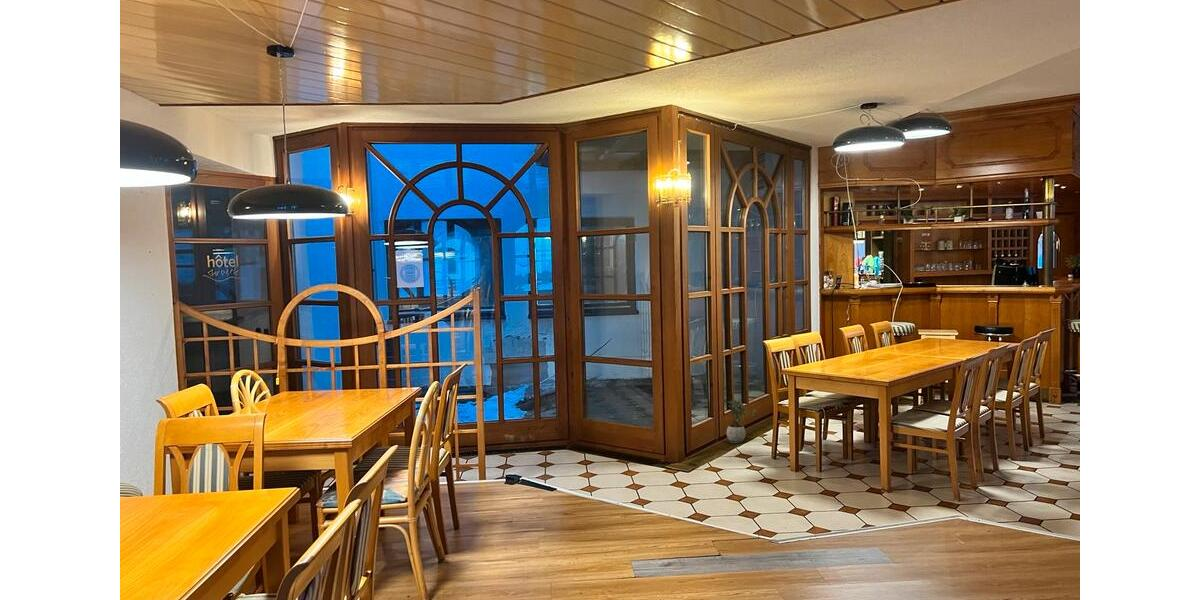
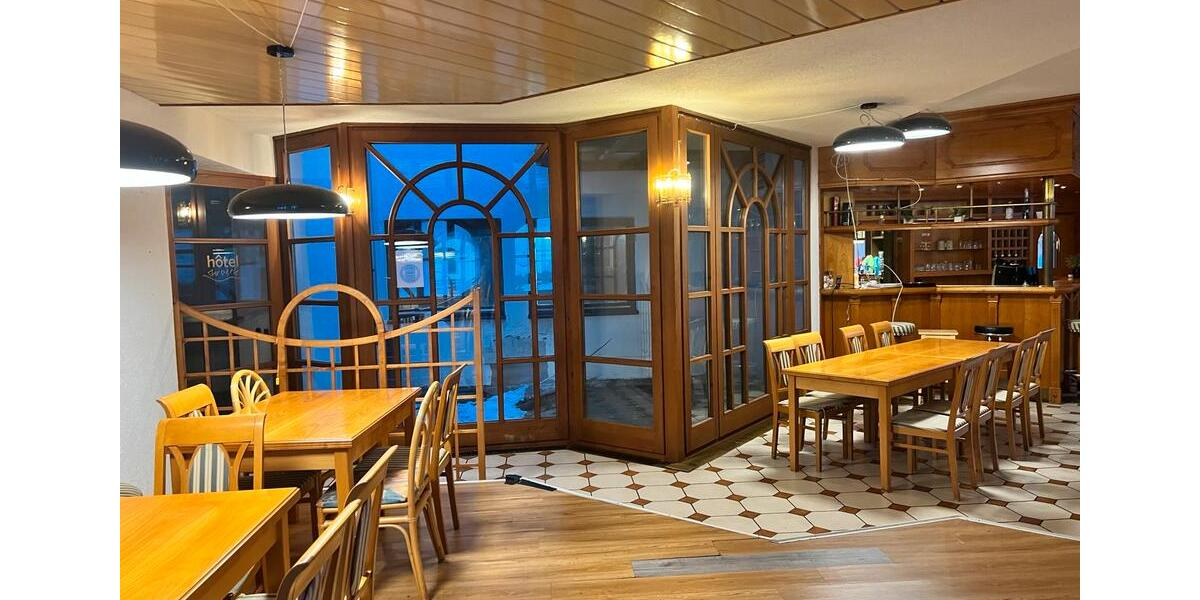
- potted plant [726,397,757,445]
